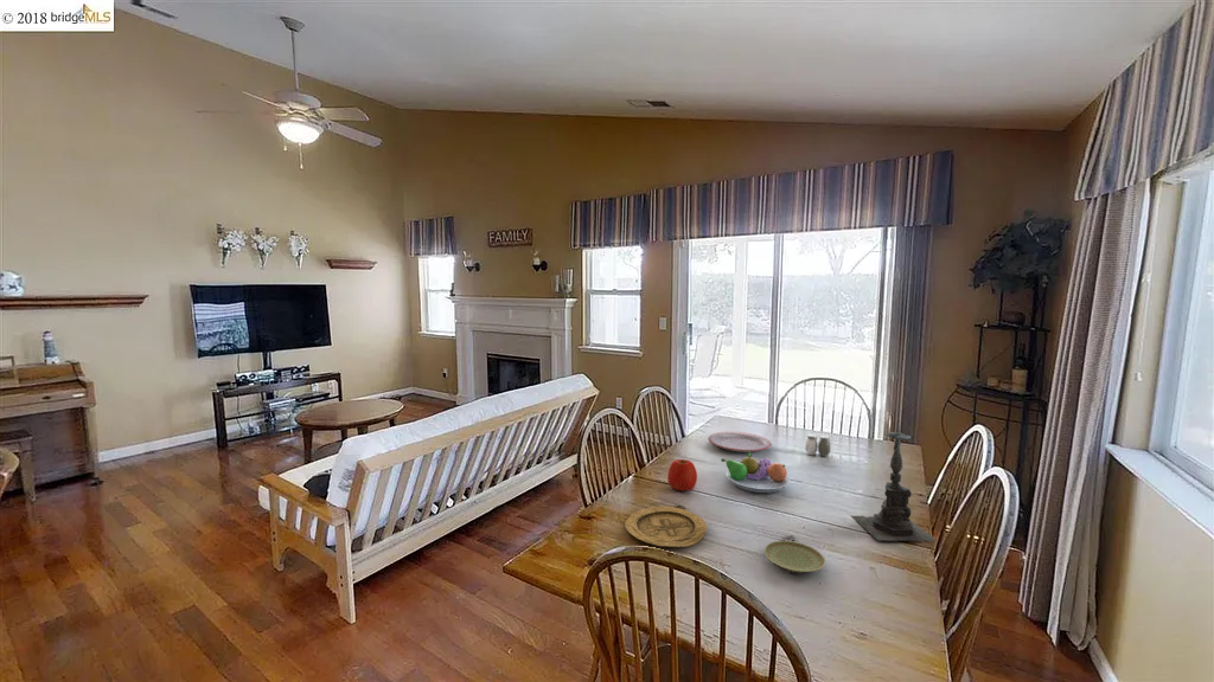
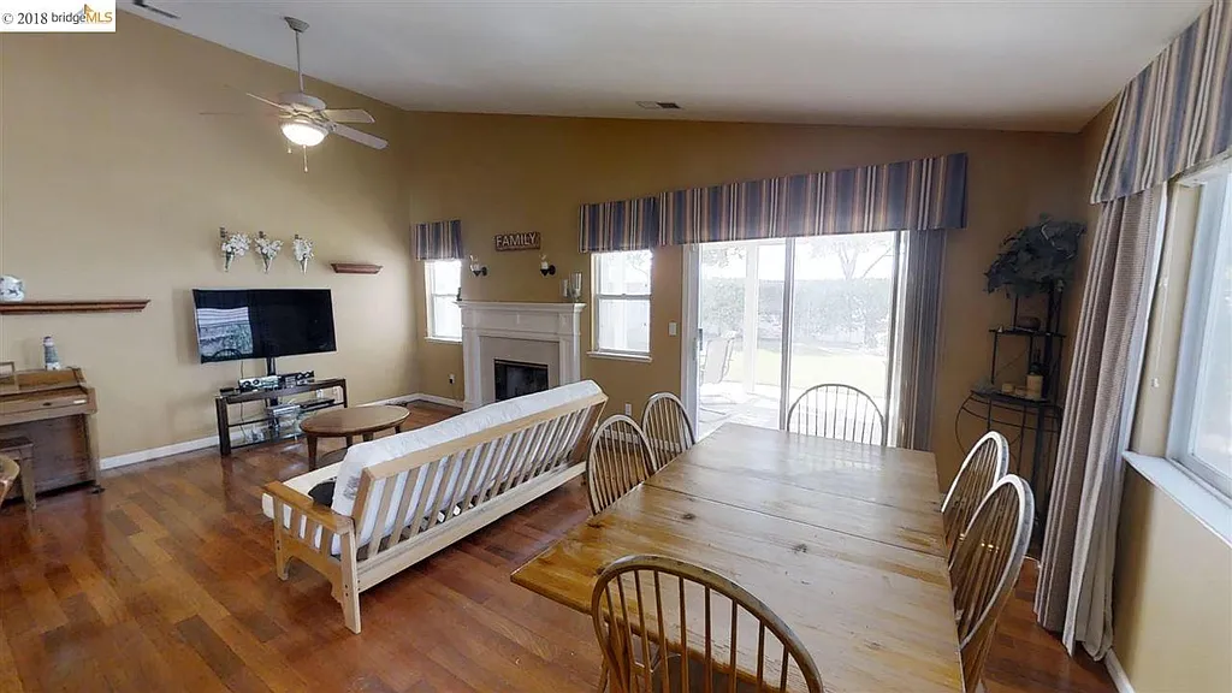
- plate [624,504,708,548]
- plate [763,540,826,573]
- salt and pepper shaker [804,433,831,458]
- fruit bowl [721,452,791,494]
- candle holder [851,417,939,542]
- apple [666,458,698,491]
- plate [708,431,773,453]
